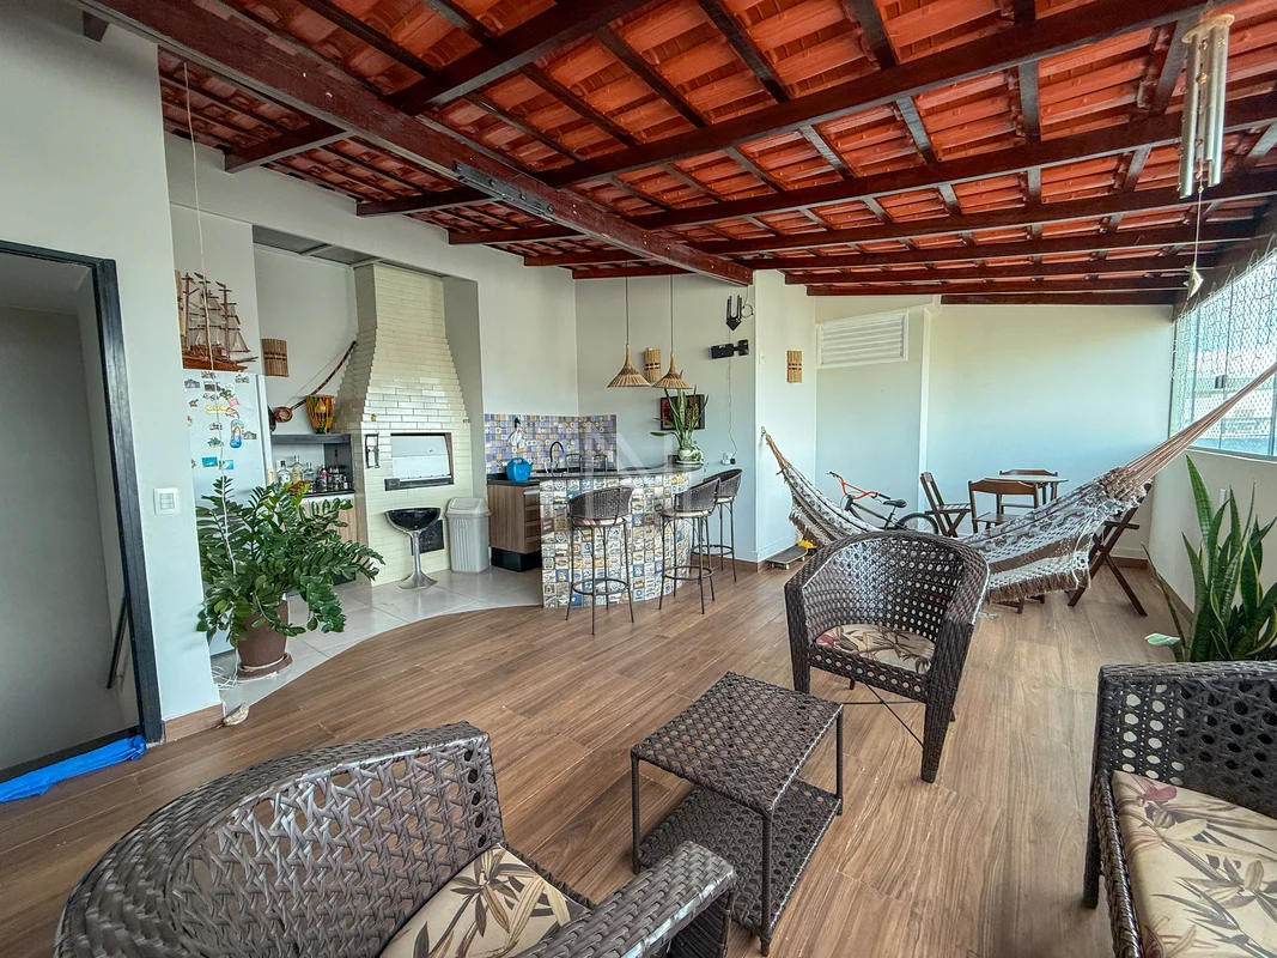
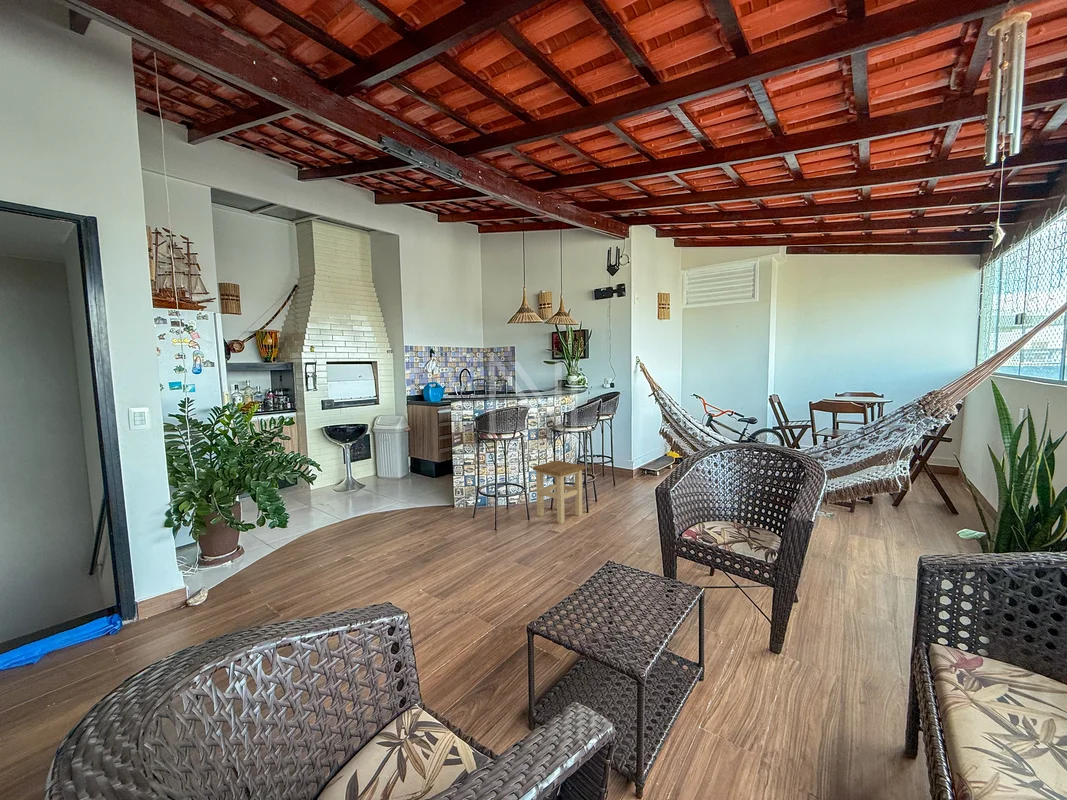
+ stool [532,460,586,524]
